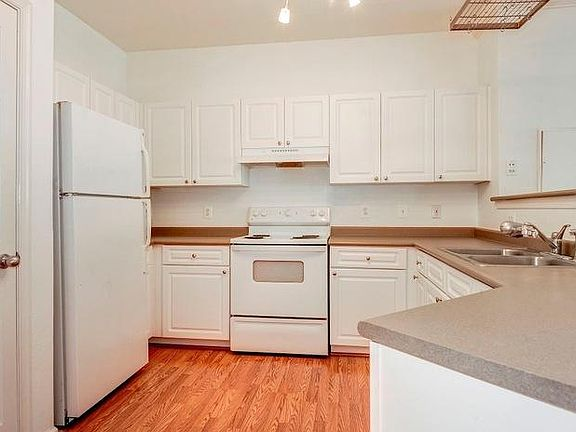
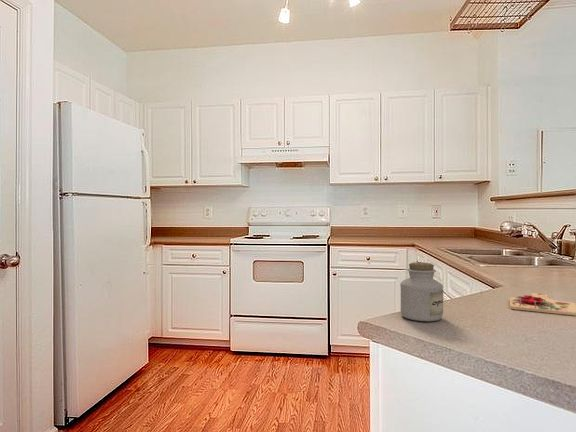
+ jar [399,261,444,322]
+ cutting board [509,292,576,316]
